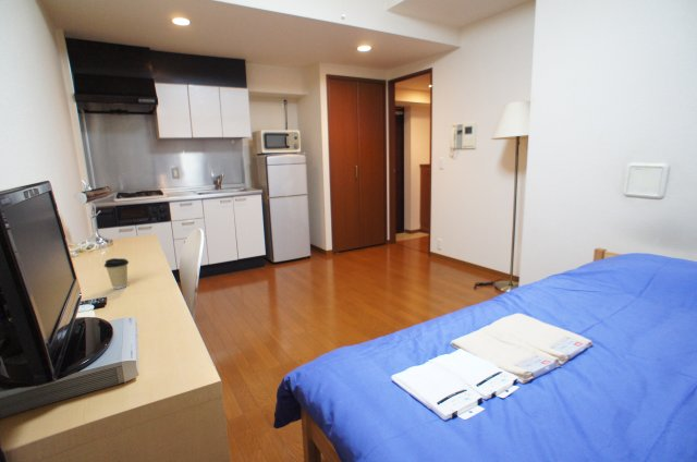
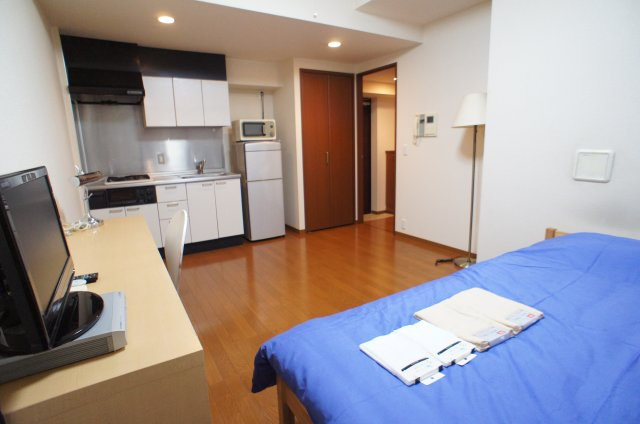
- coffee cup [103,257,130,290]
